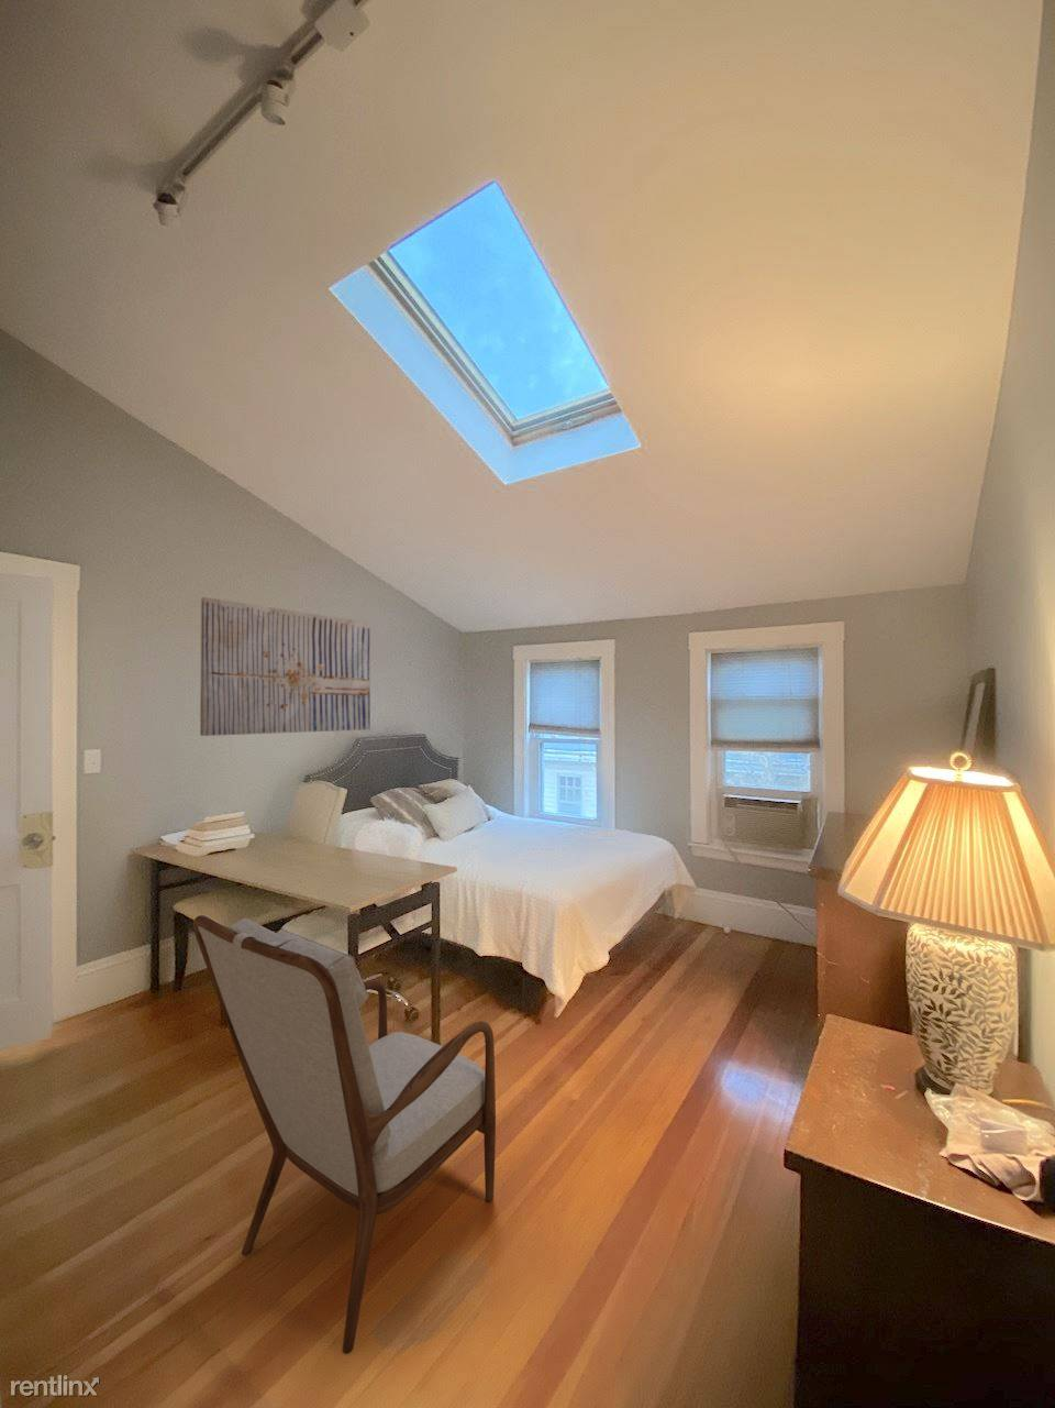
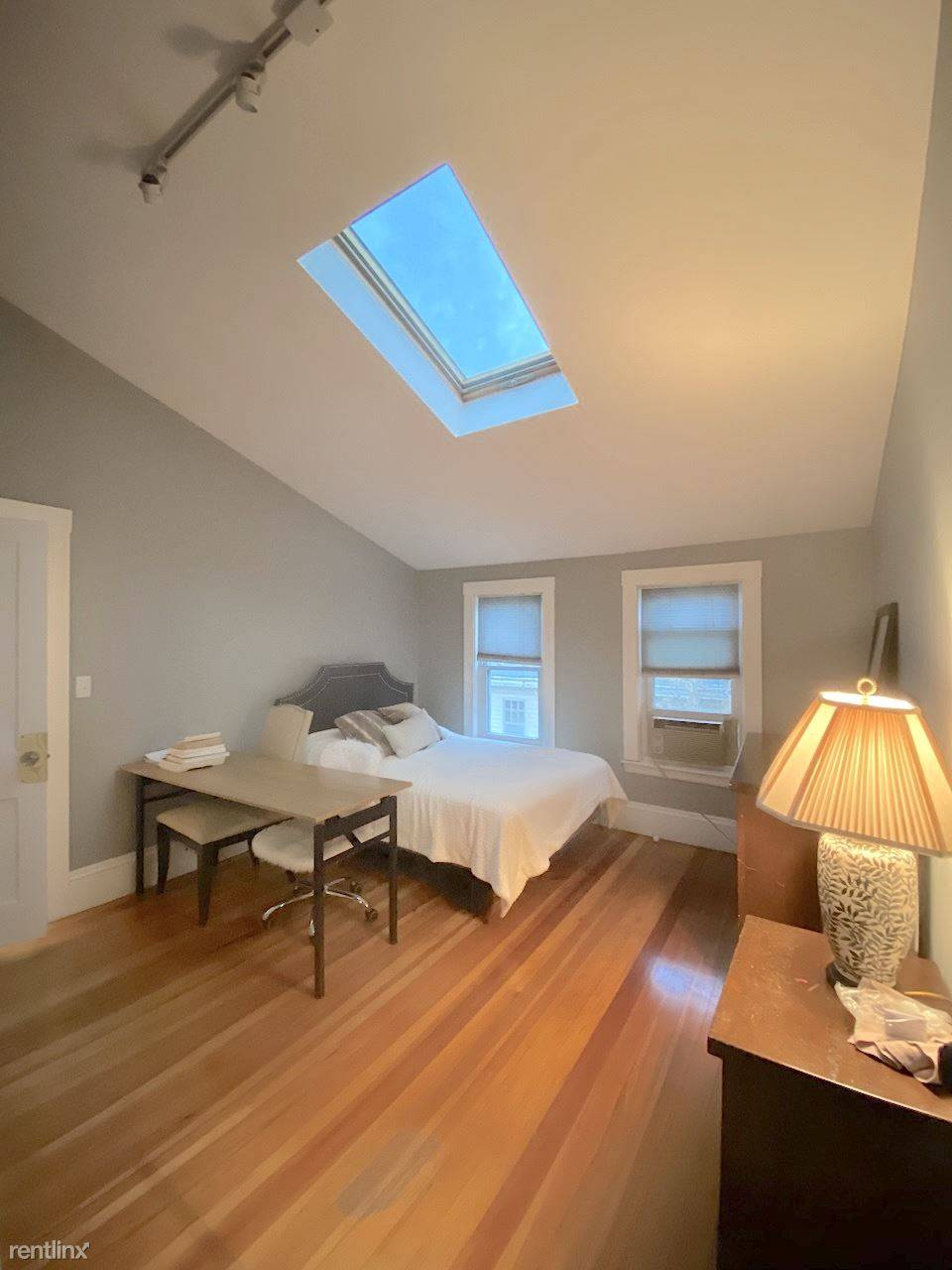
- wall art [198,596,371,737]
- armchair [193,915,496,1355]
